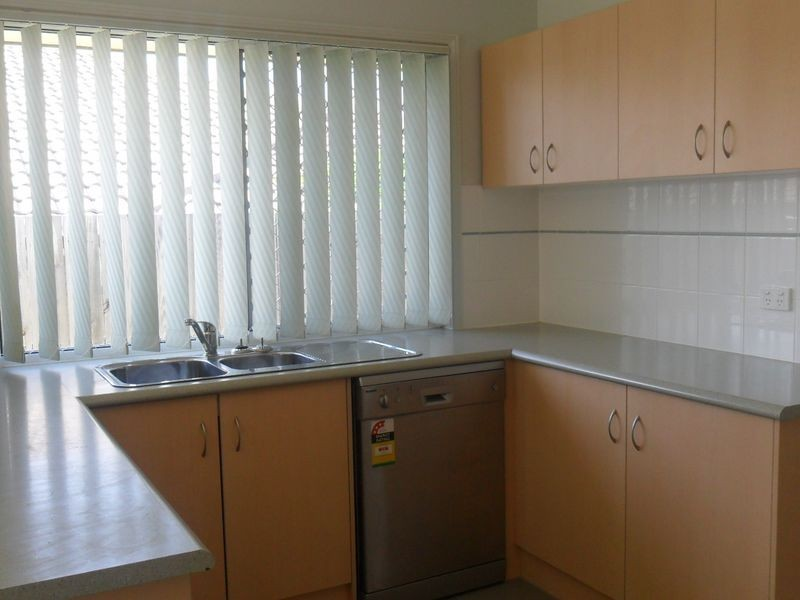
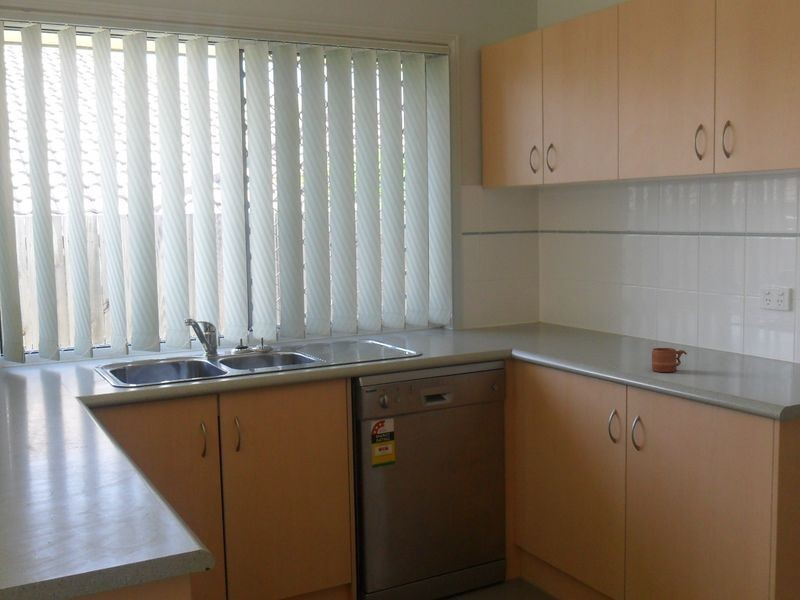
+ mug [651,347,688,373]
